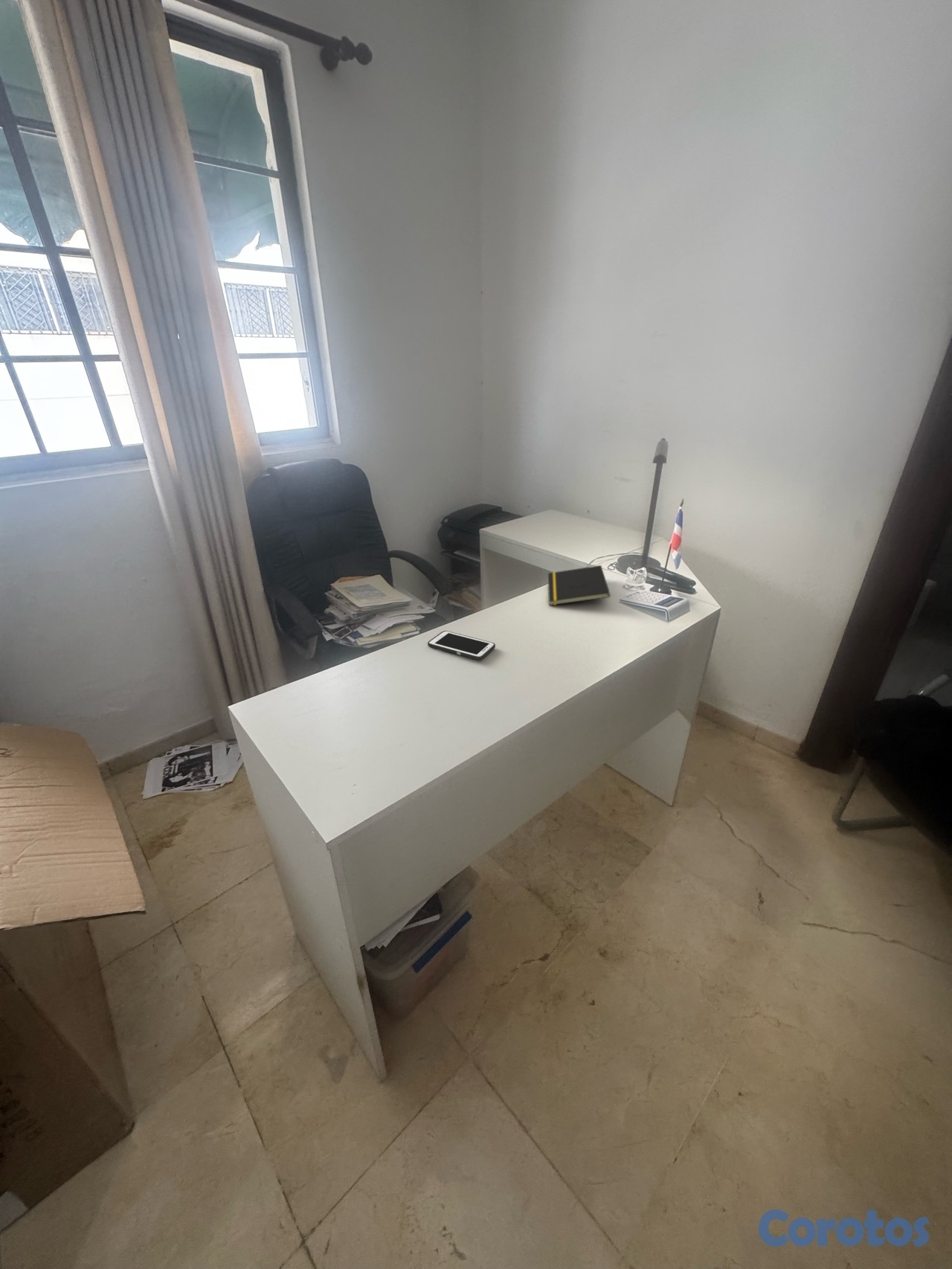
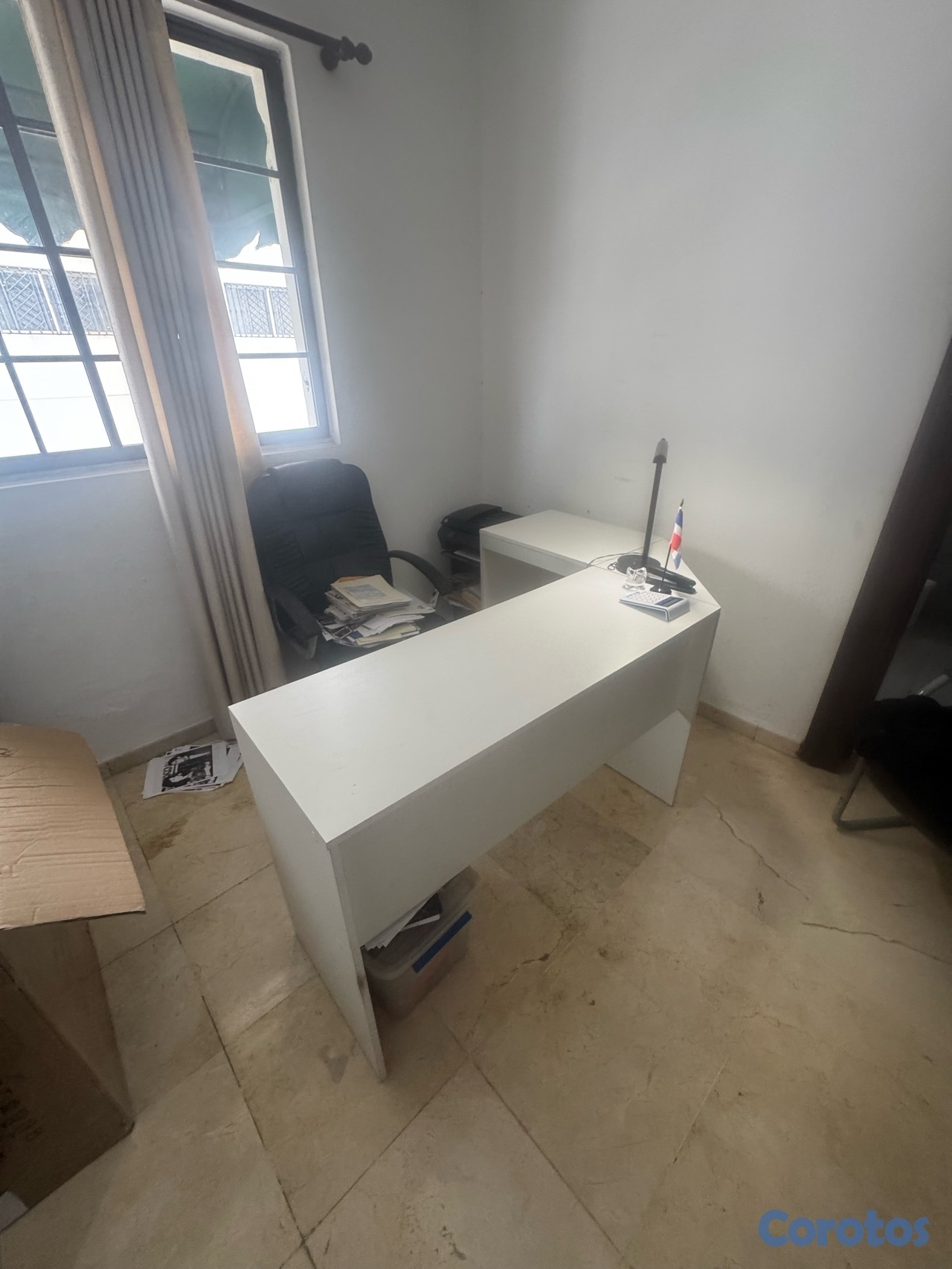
- cell phone [427,630,496,661]
- notepad [547,565,611,606]
